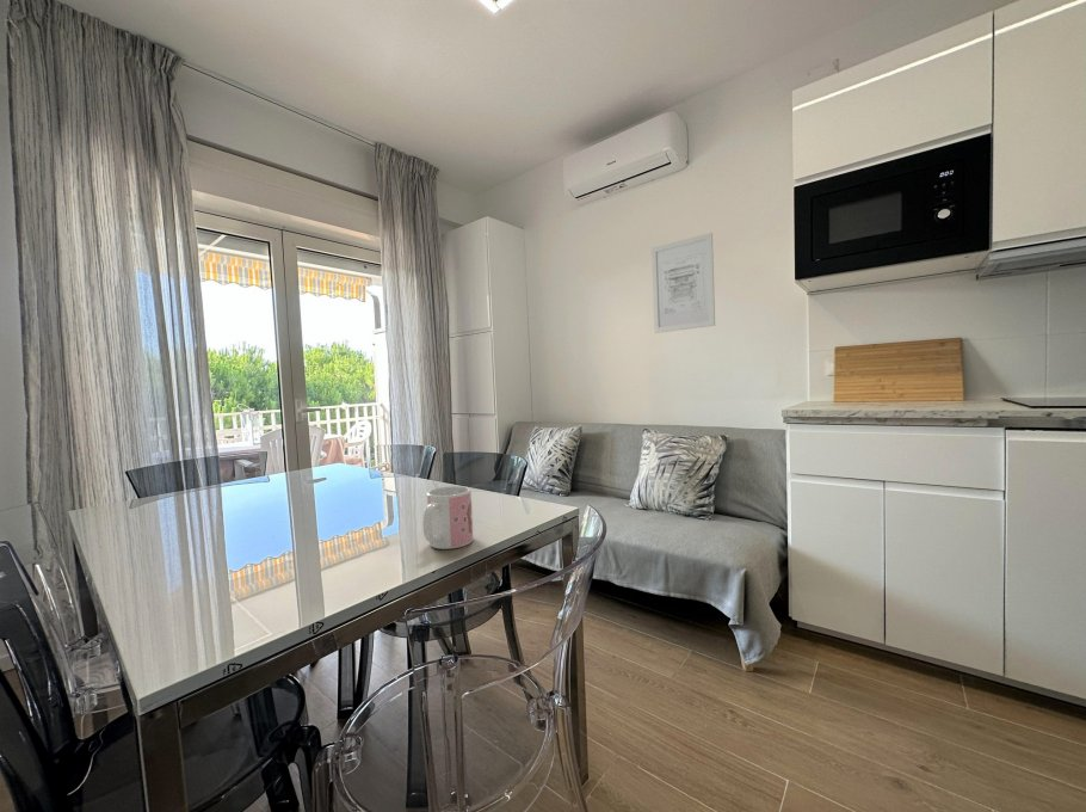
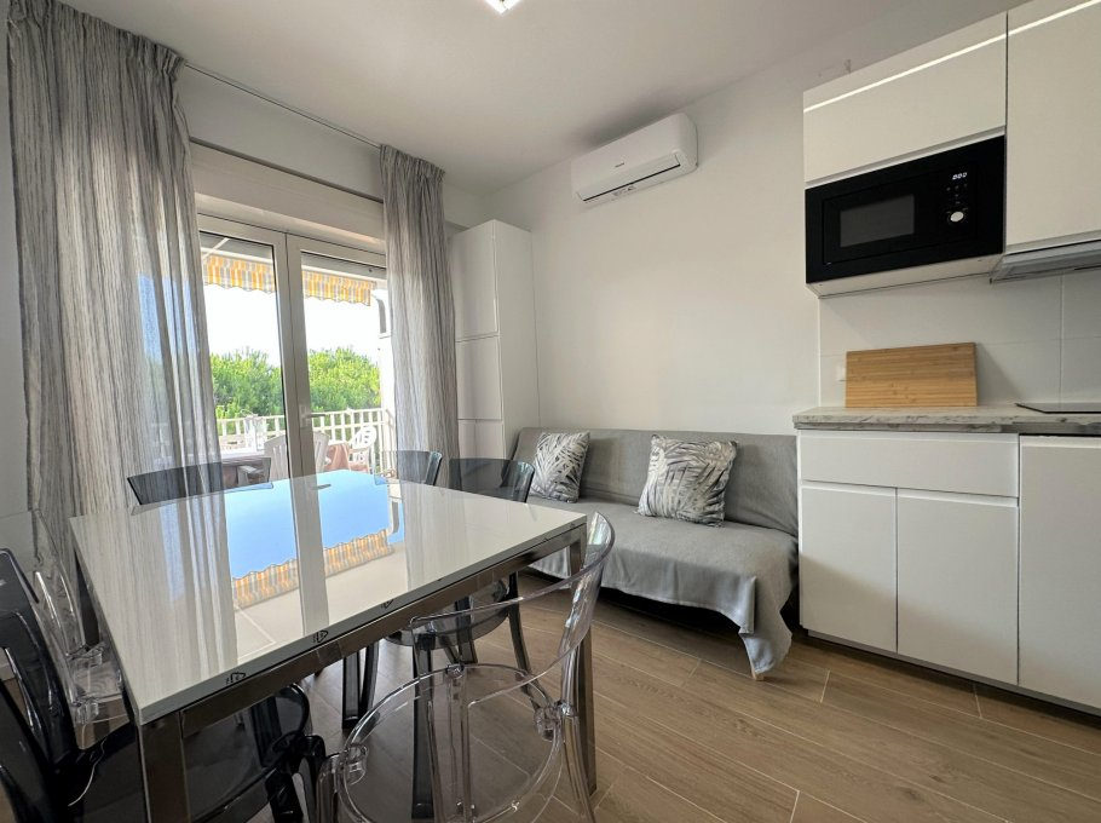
- wall art [650,232,716,334]
- mug [421,485,475,550]
